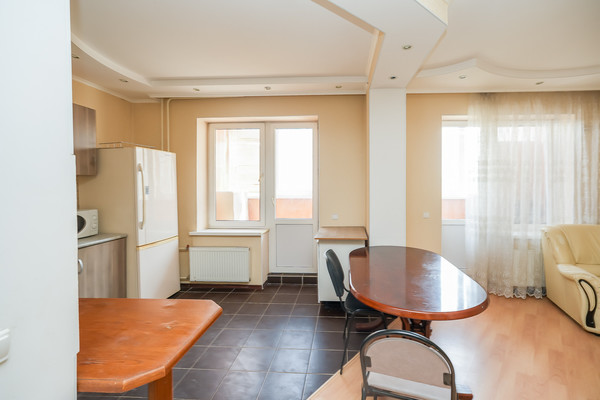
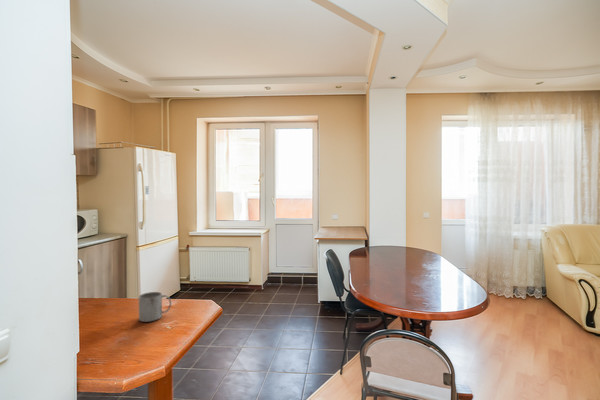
+ mug [138,291,172,323]
